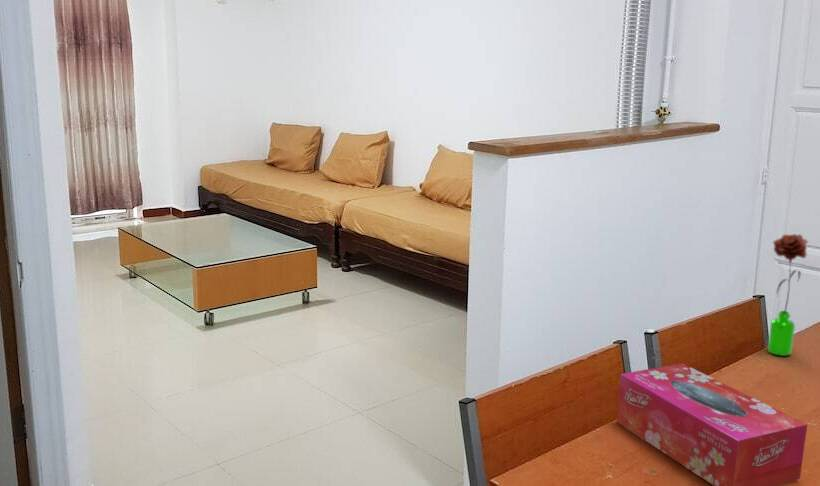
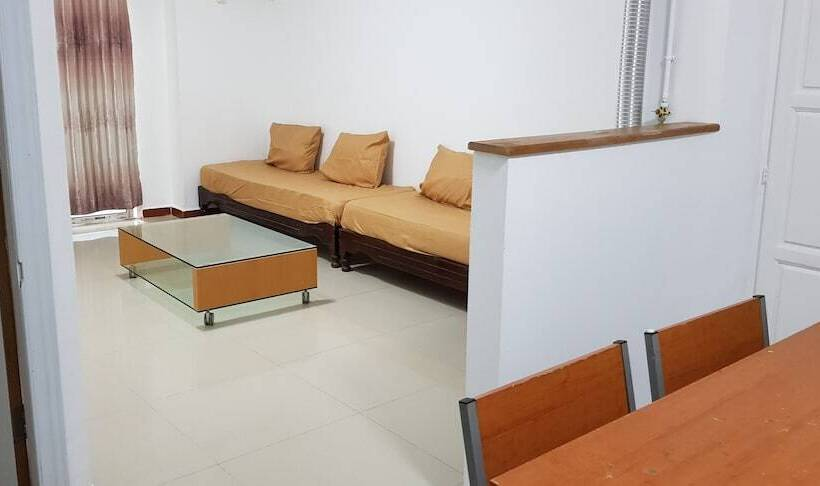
- tissue box [616,362,808,486]
- flower [767,233,809,357]
